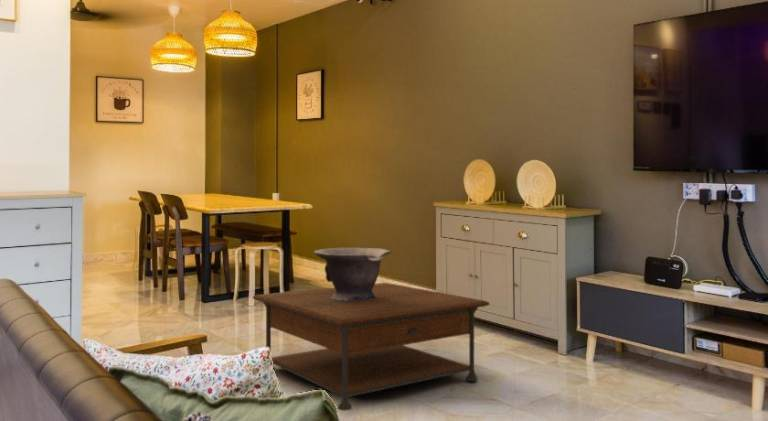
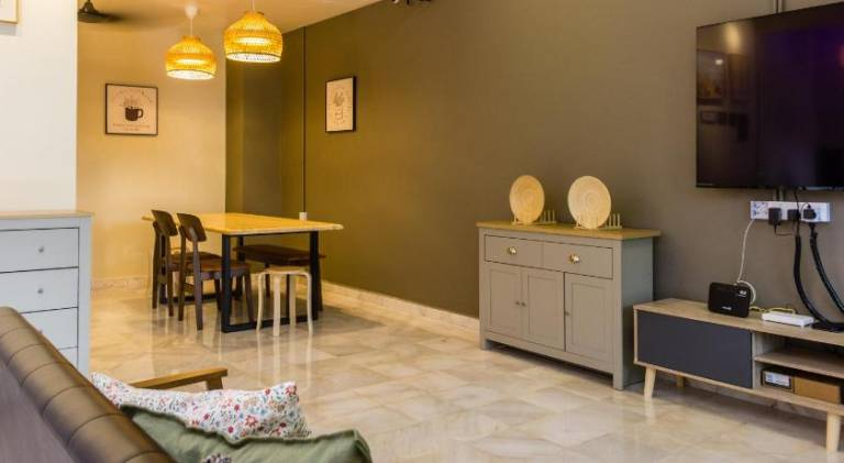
- decorative bowl [313,247,392,301]
- coffee table [252,282,491,412]
